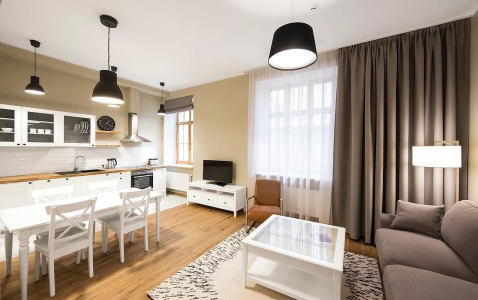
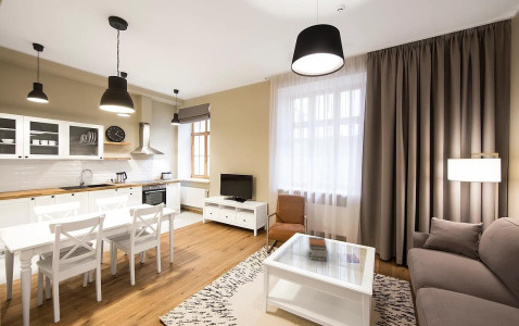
+ book stack [307,236,329,262]
